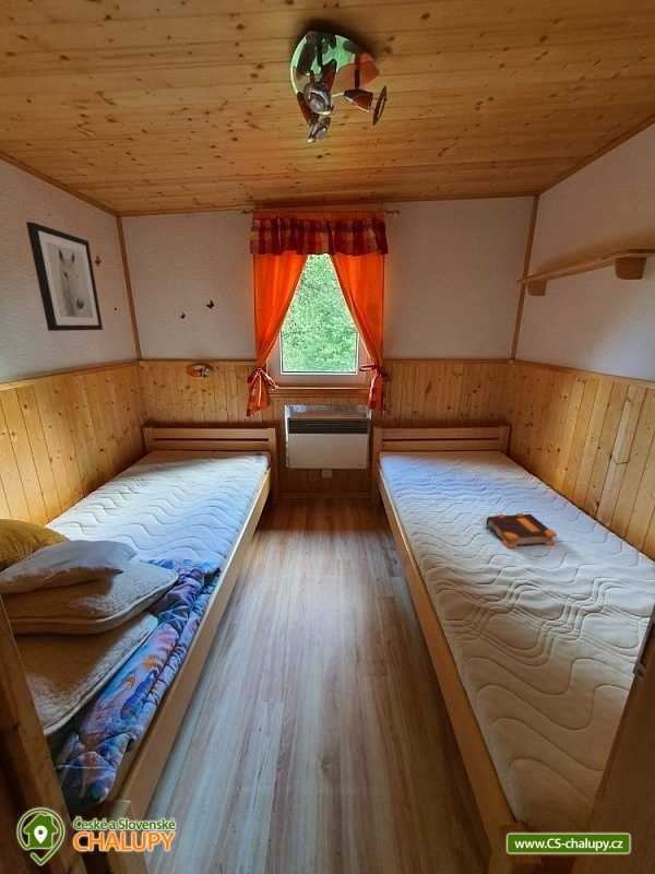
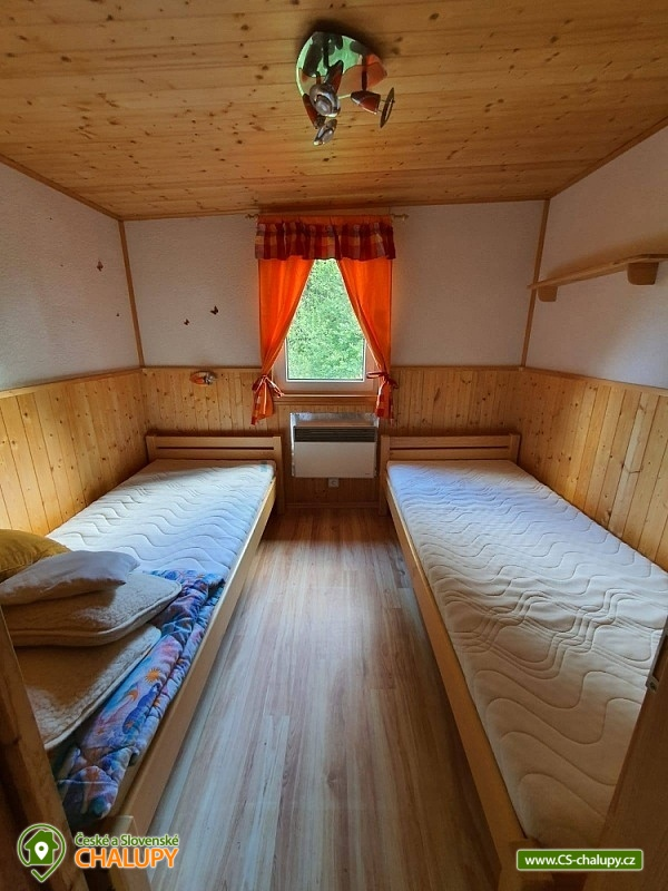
- bible [485,512,558,550]
- wall art [25,221,104,332]
